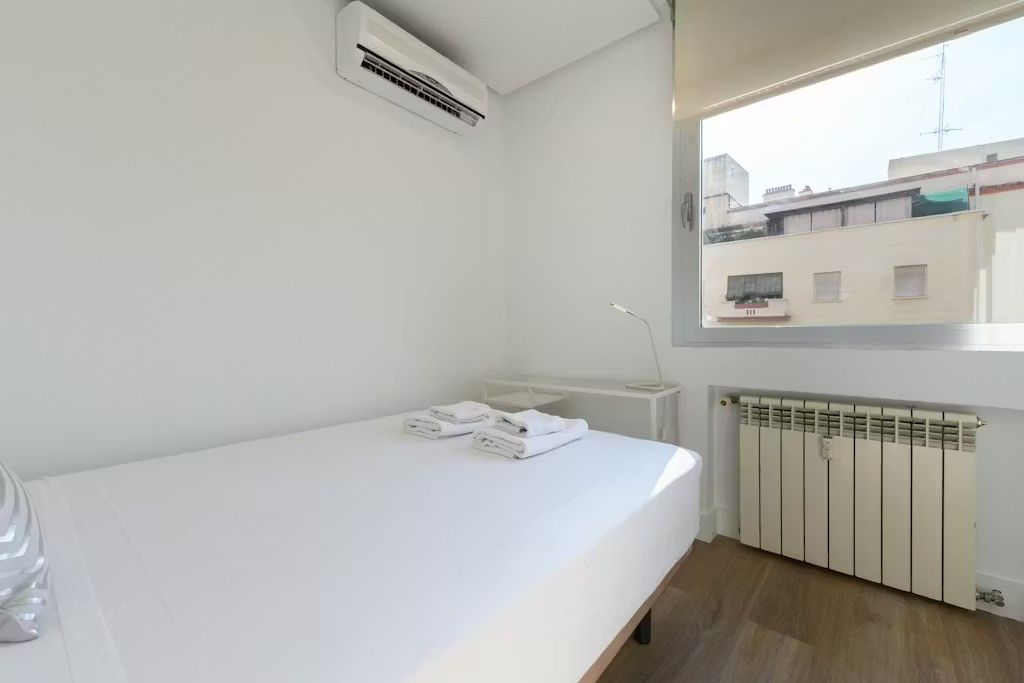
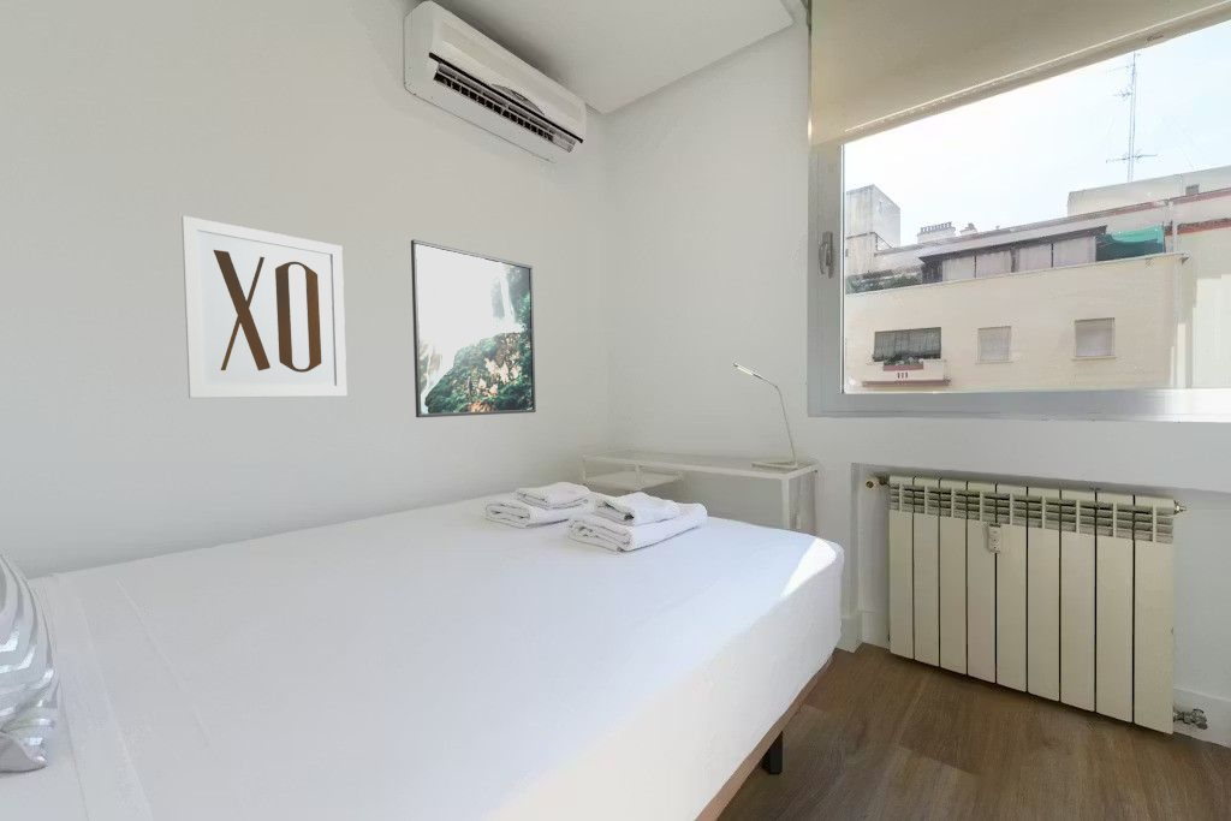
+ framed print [410,238,537,418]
+ wall art [180,214,347,399]
